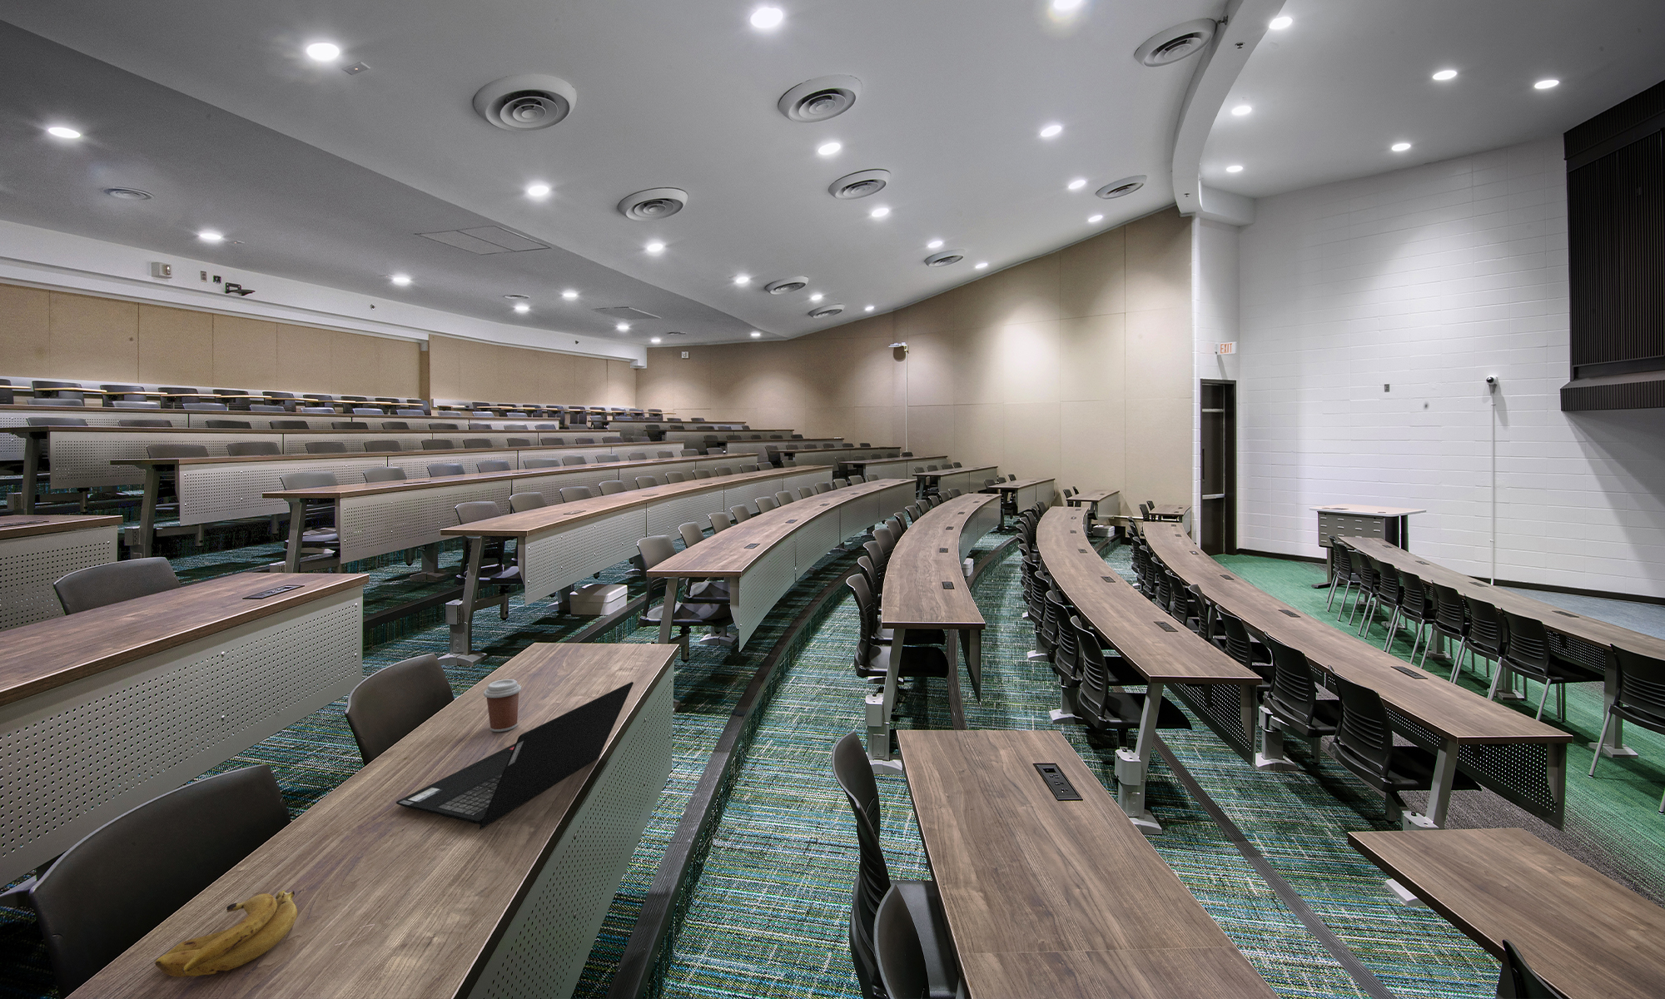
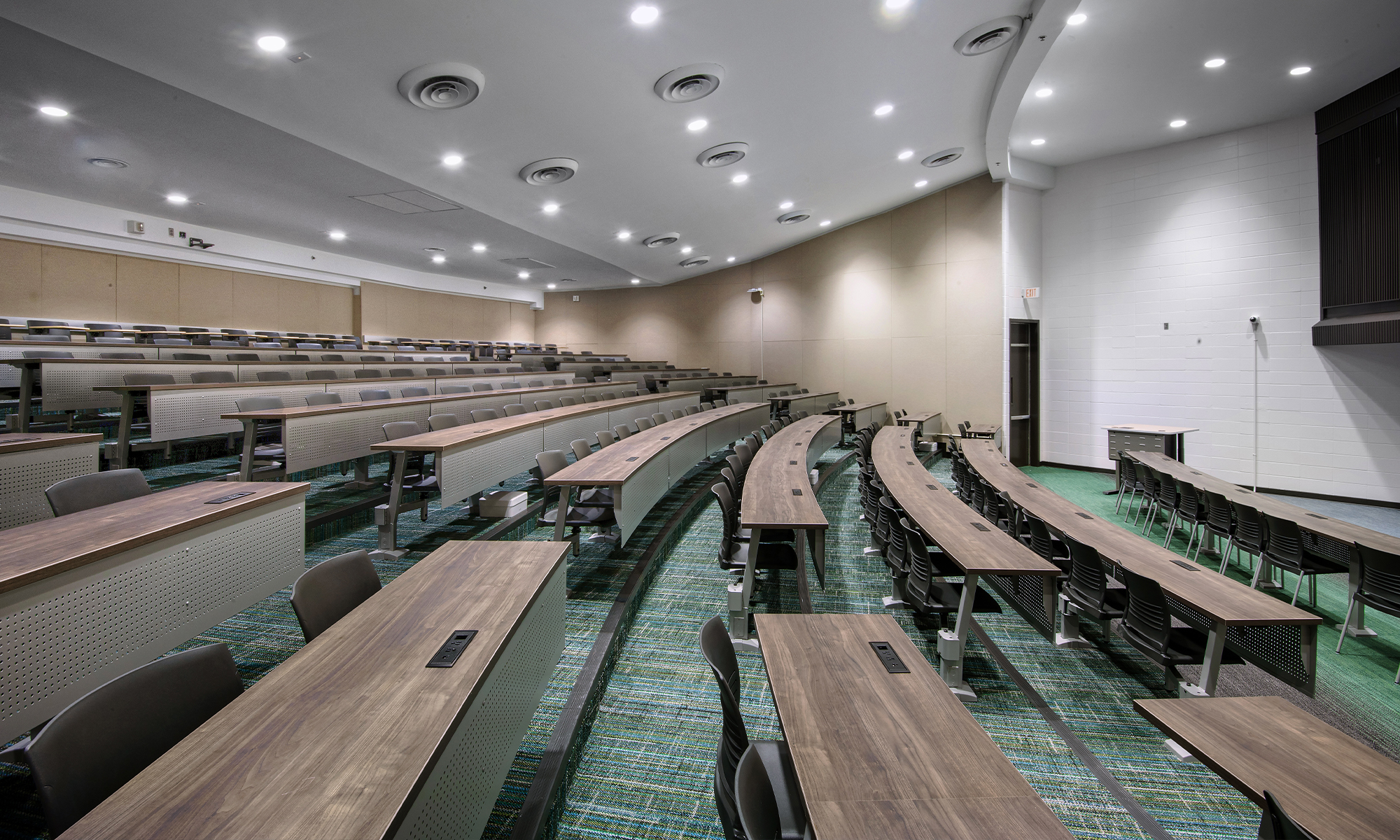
- laptop computer [395,681,634,830]
- coffee cup [483,678,522,733]
- banana [155,890,299,978]
